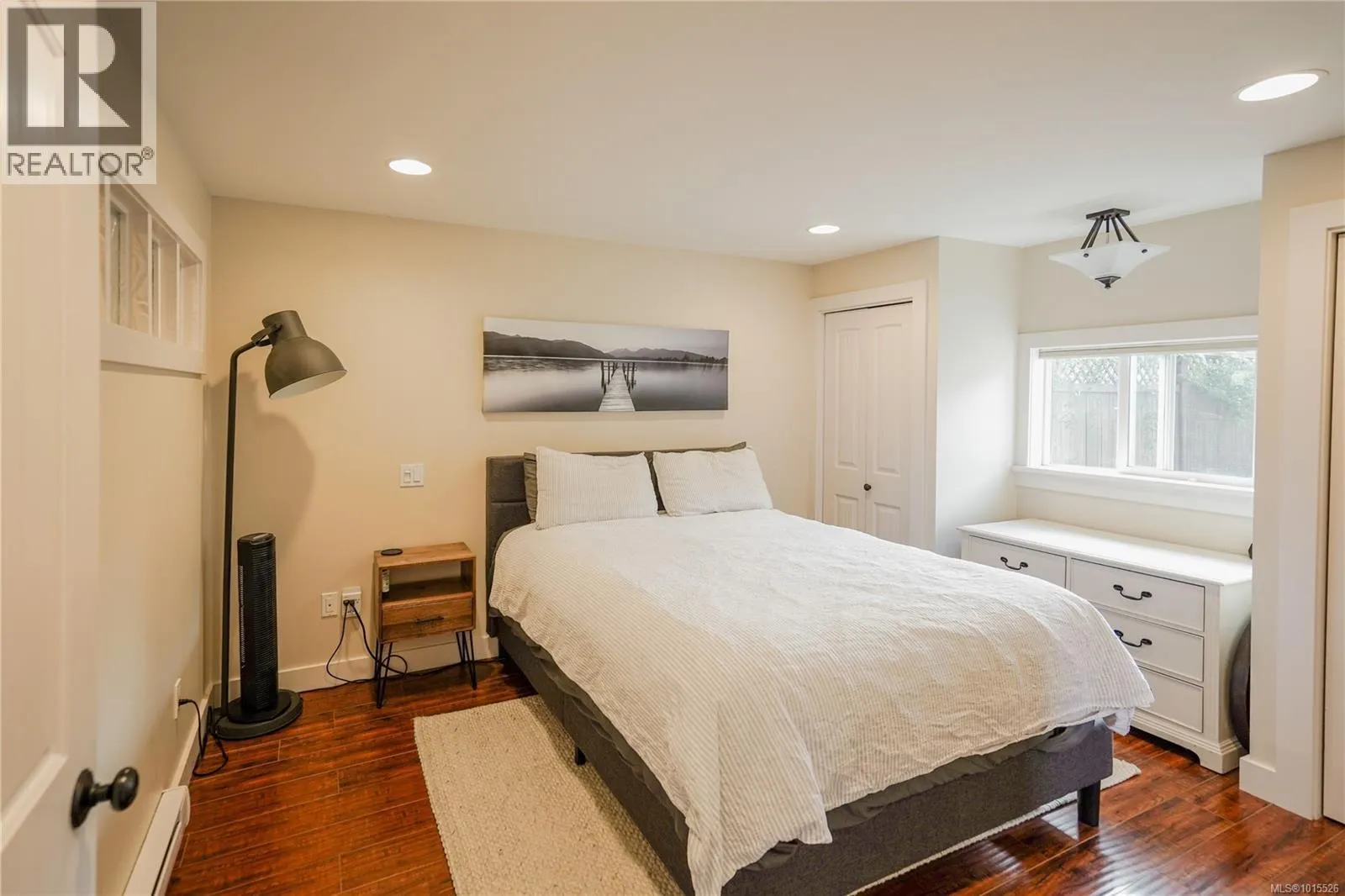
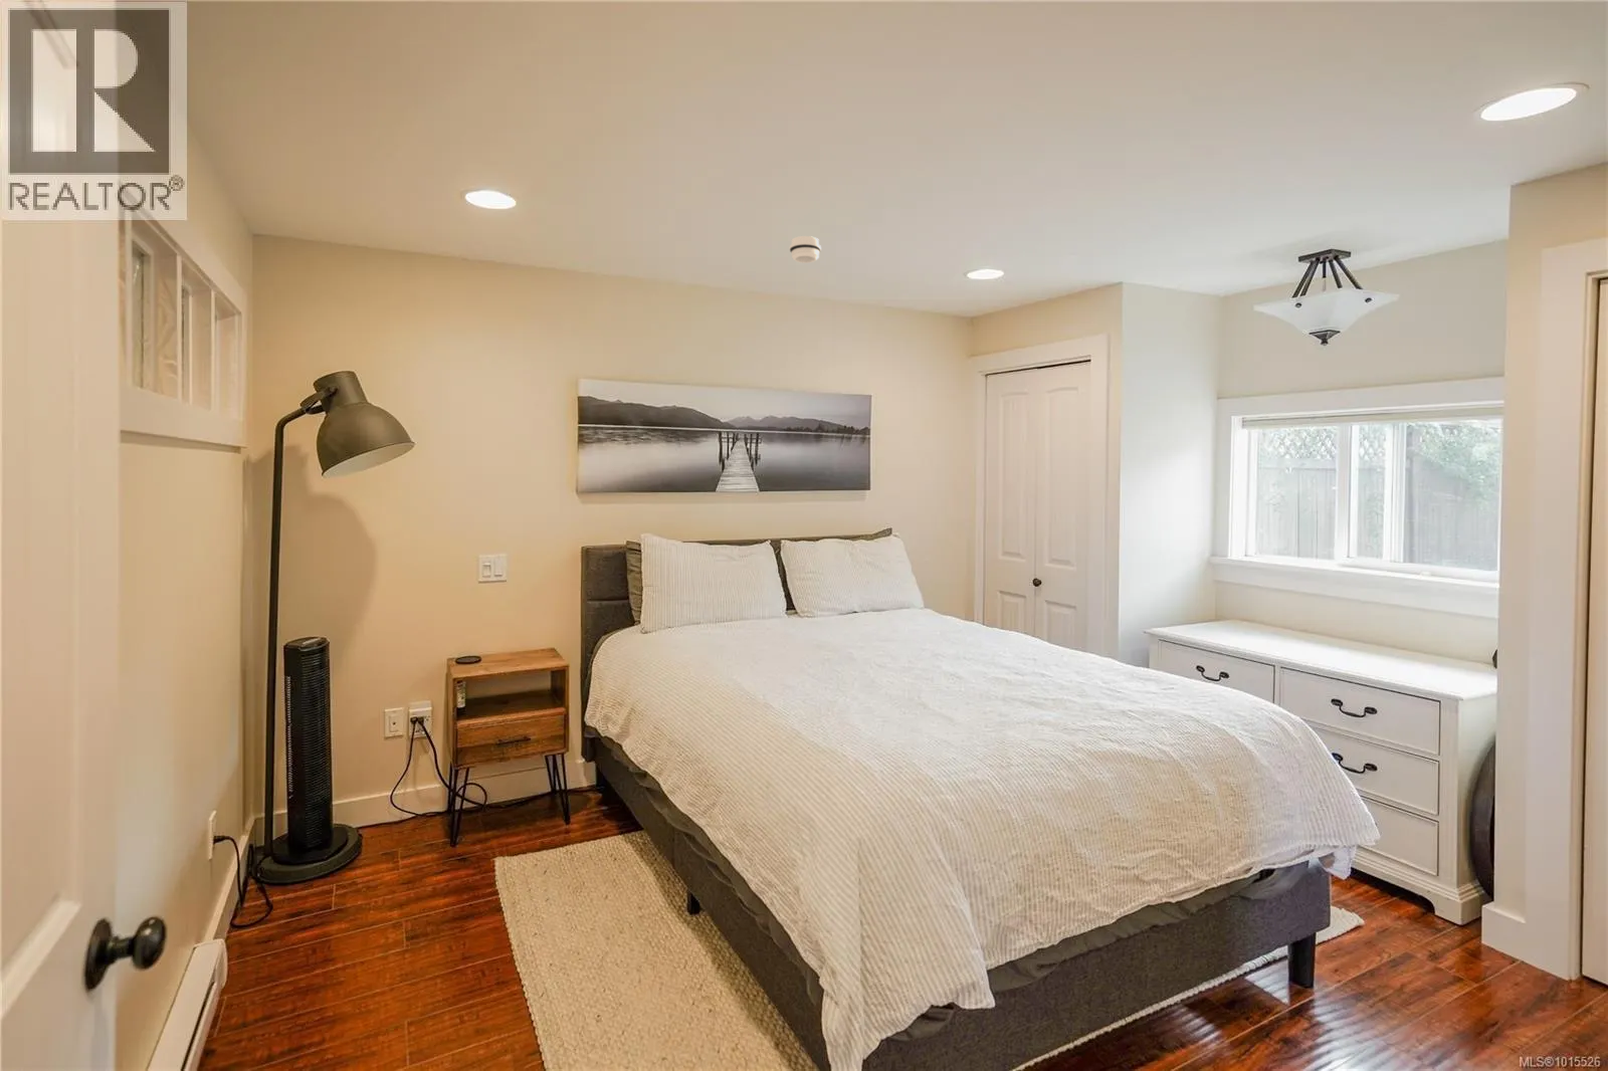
+ smoke detector [789,235,823,264]
